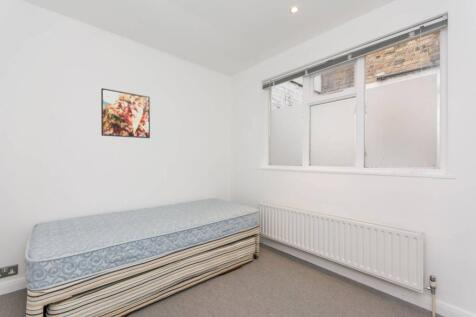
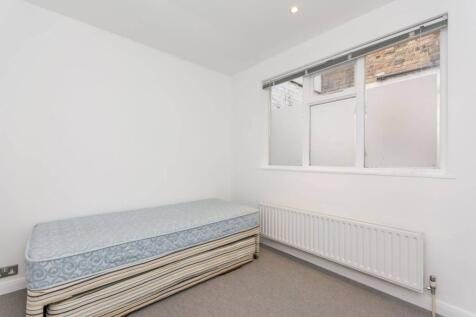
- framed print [100,87,151,139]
